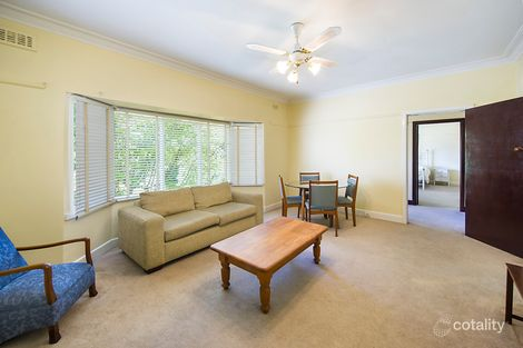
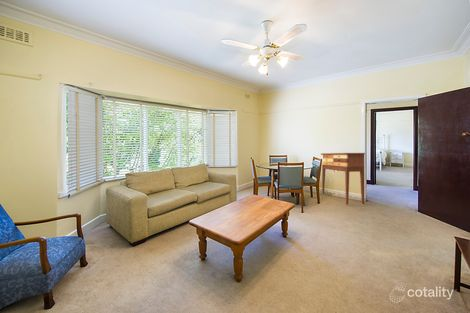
+ console table [320,152,366,205]
